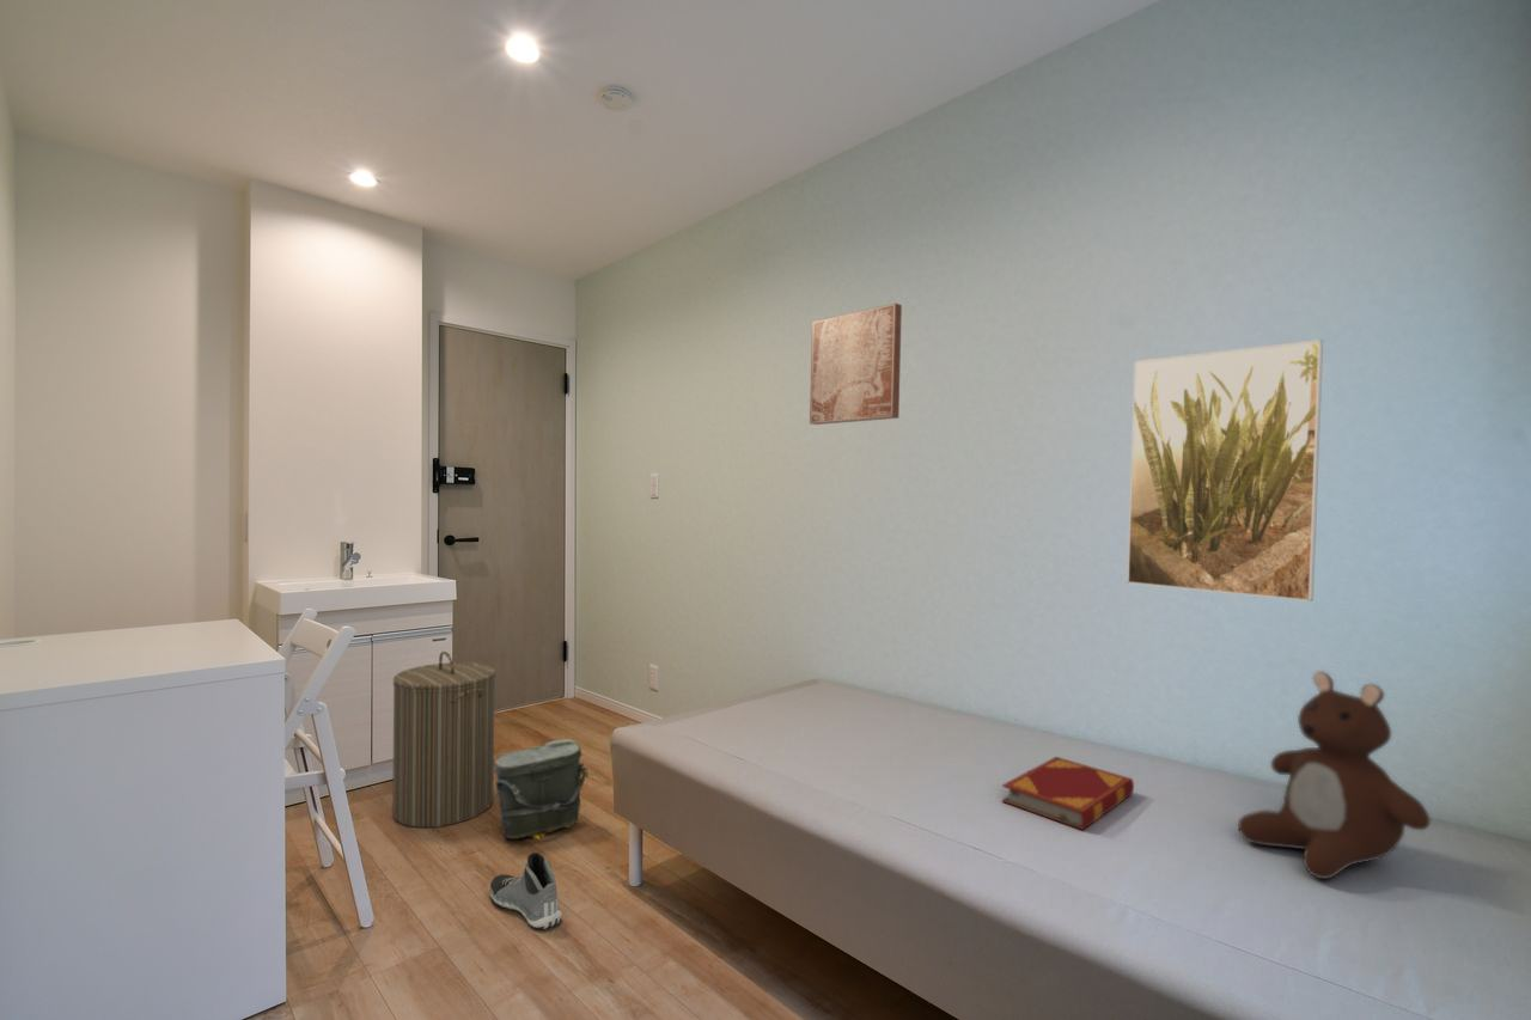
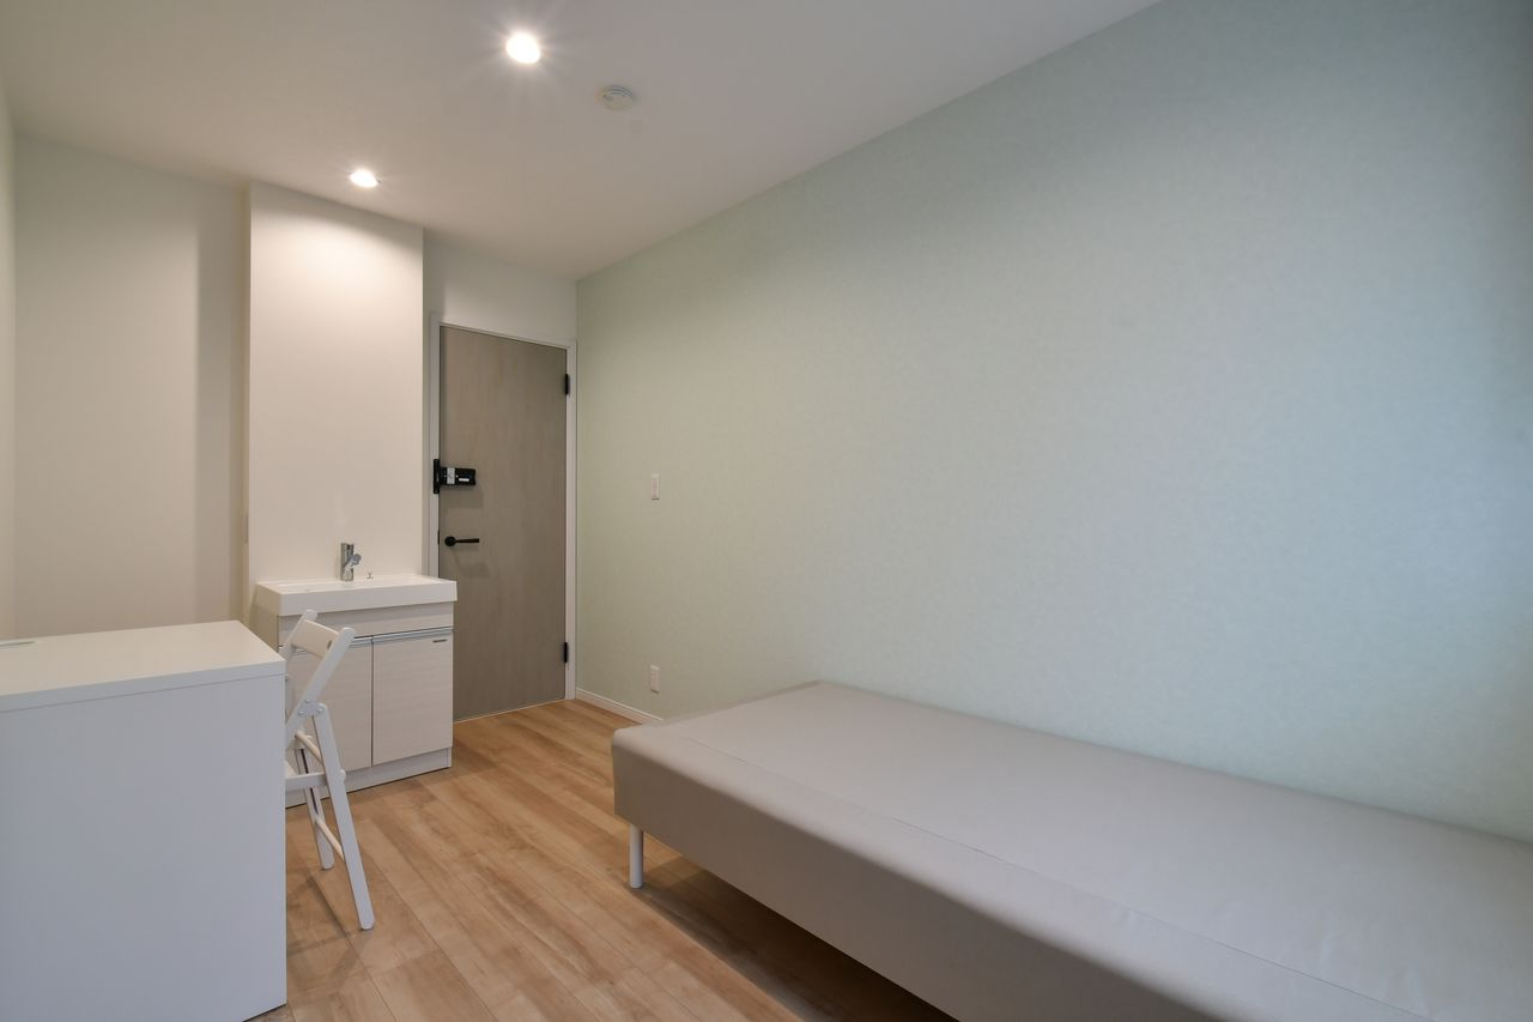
- bag [494,738,590,841]
- laundry hamper [391,651,498,829]
- sneaker [489,851,563,930]
- hardback book [1000,756,1135,831]
- teddy bear [1237,670,1432,880]
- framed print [1126,338,1324,603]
- wall art [809,303,903,426]
